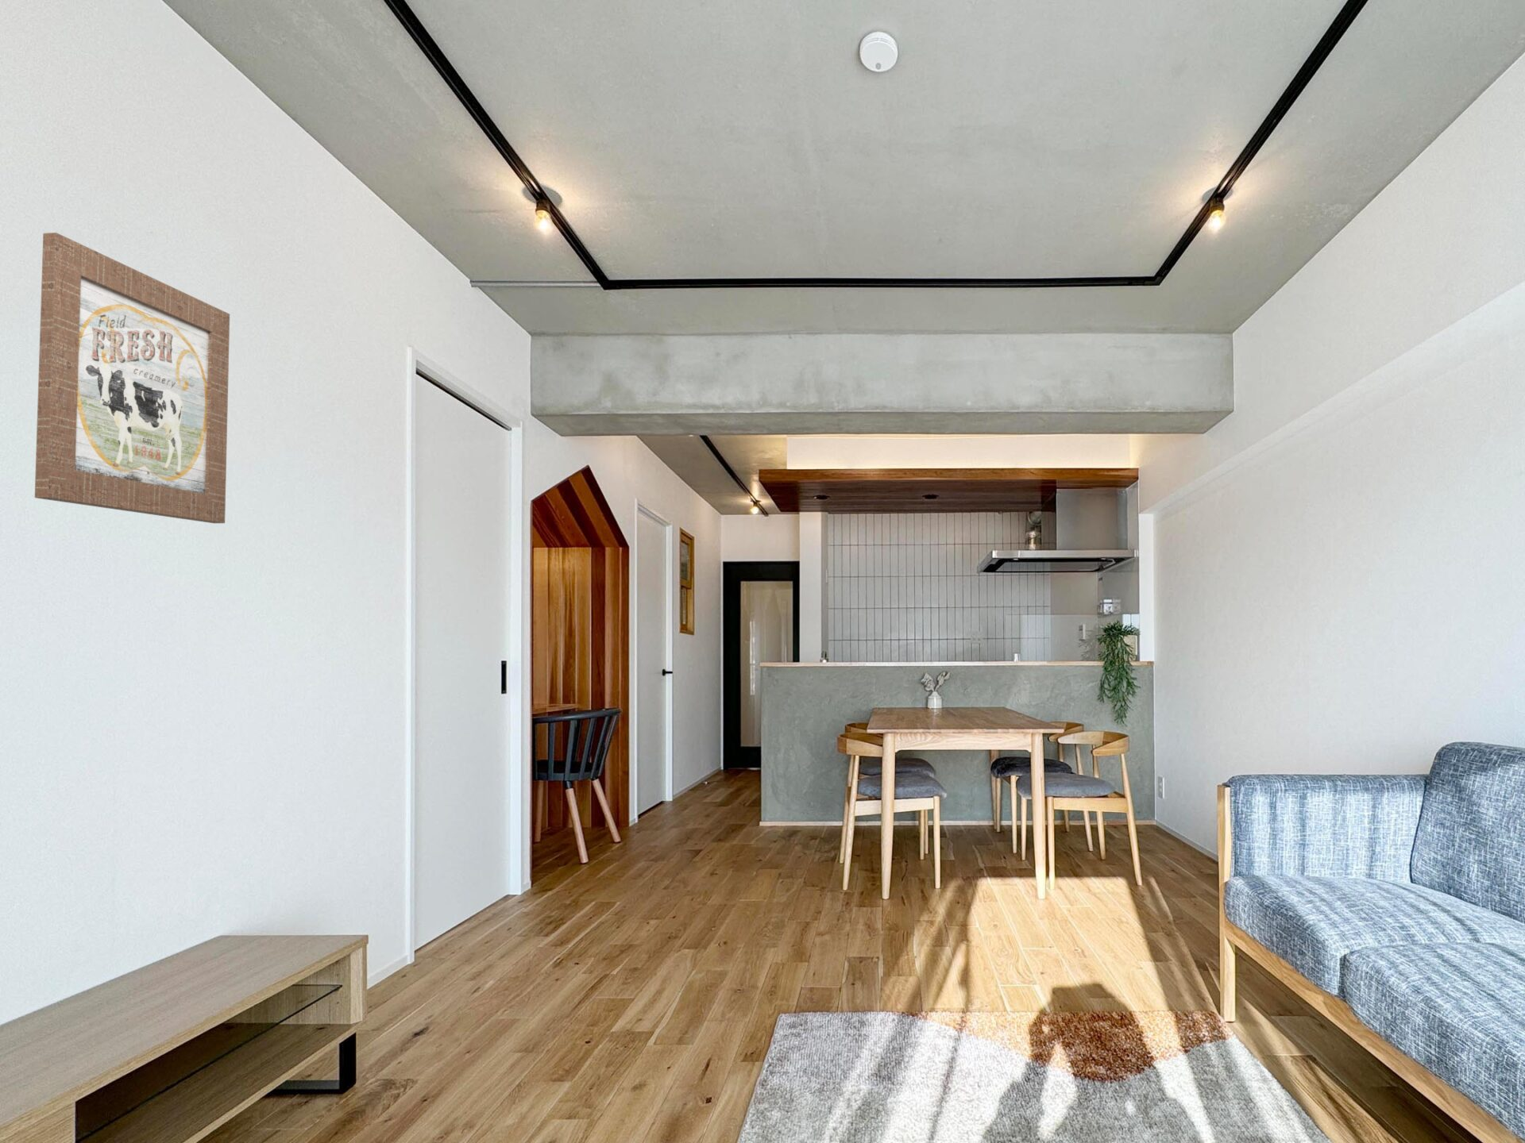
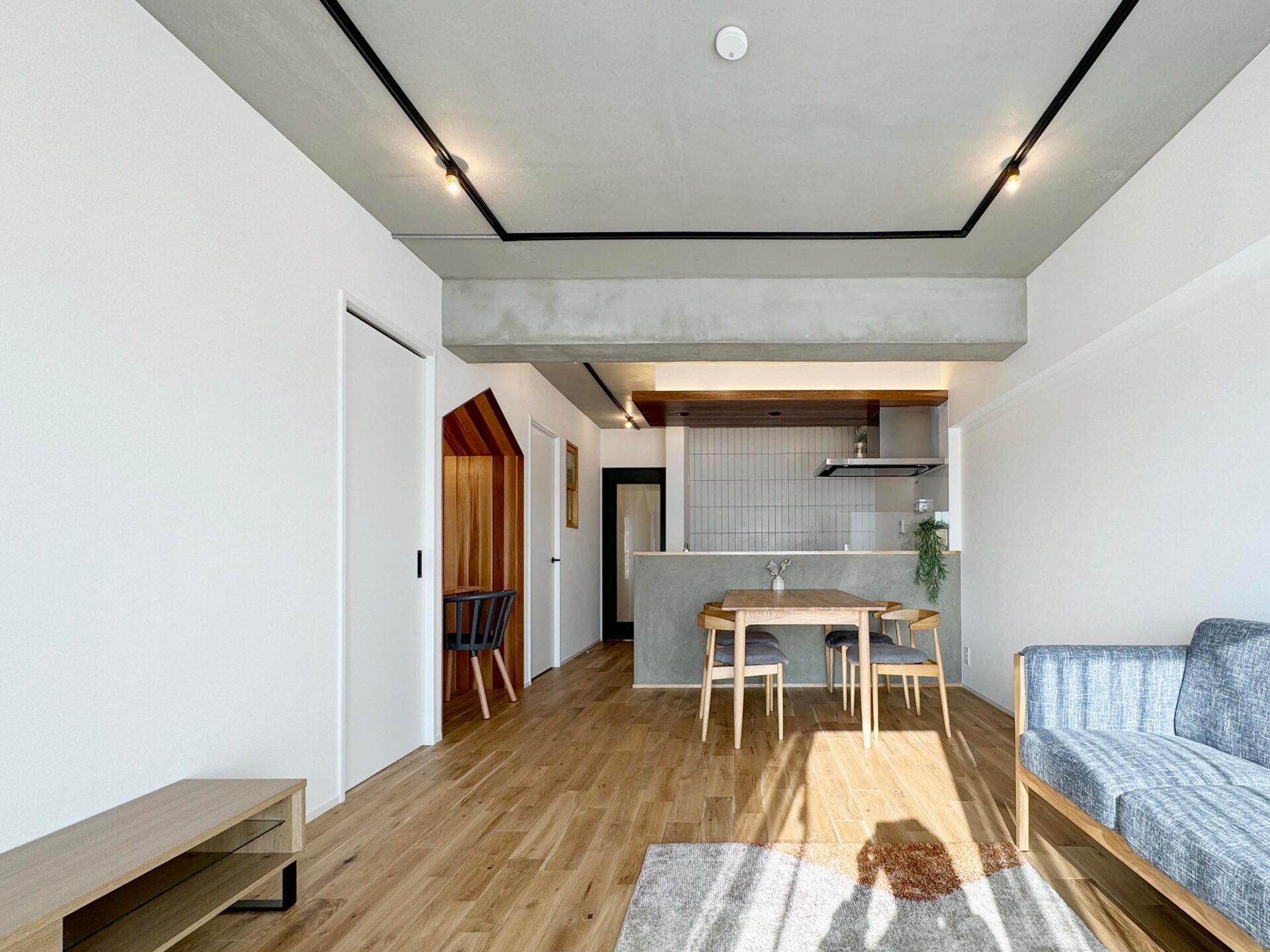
- wall art [34,232,231,523]
